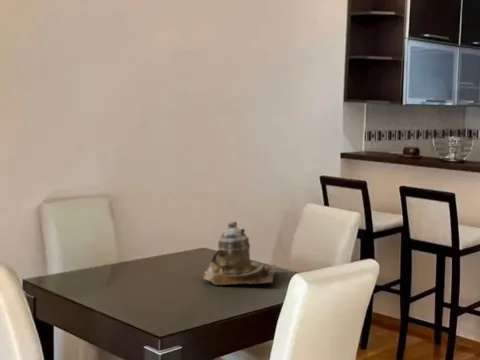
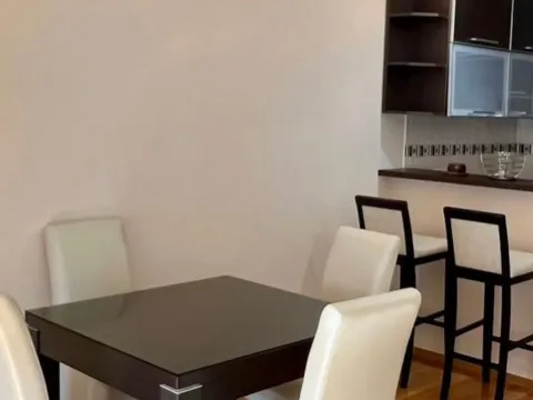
- teapot [202,221,277,286]
